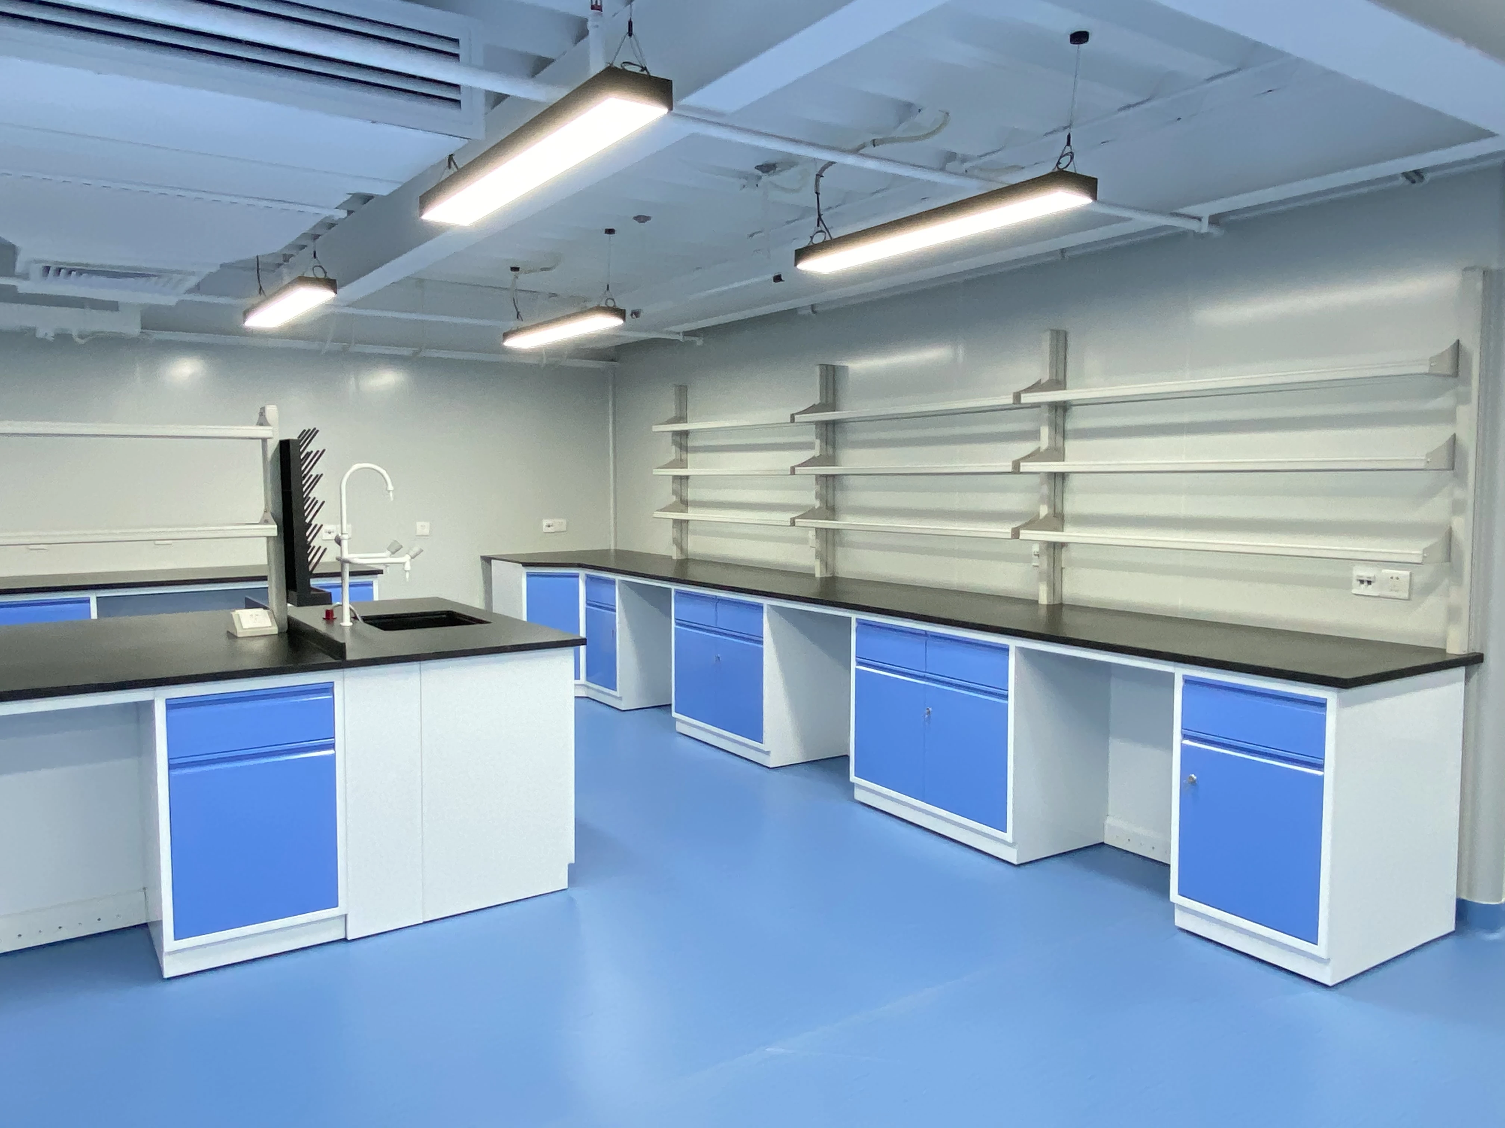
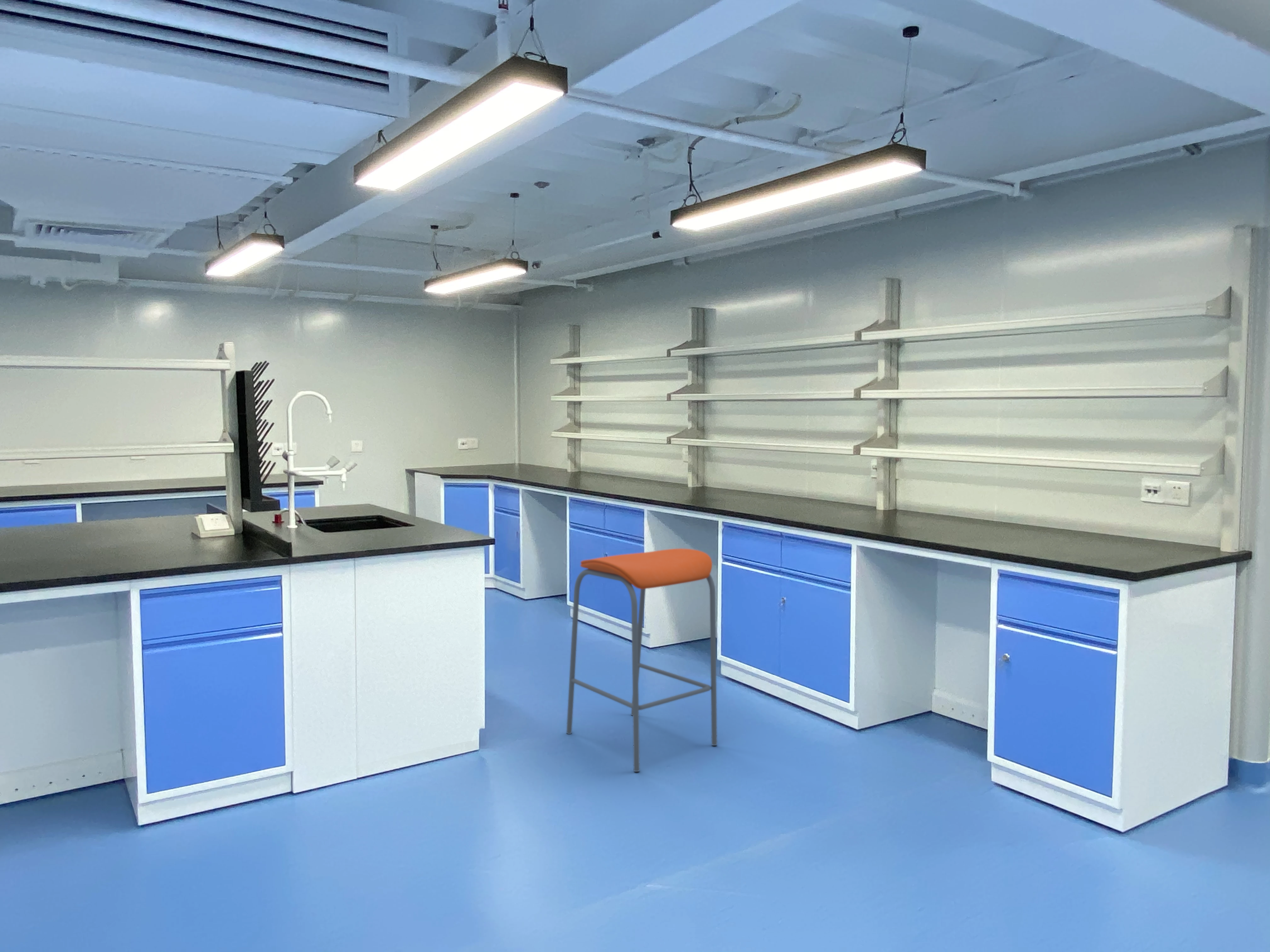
+ bar stool [566,548,718,772]
